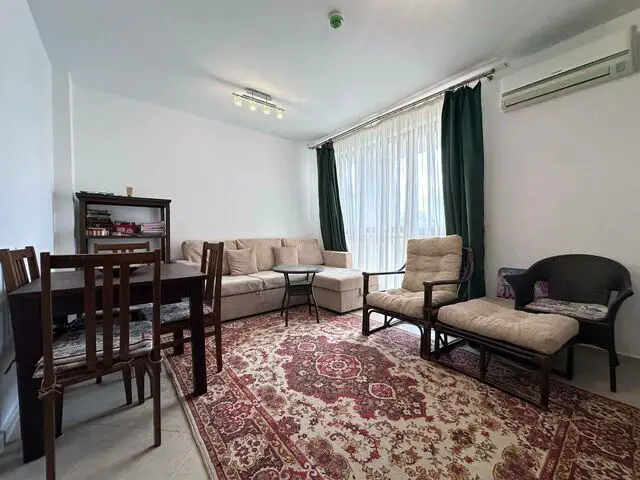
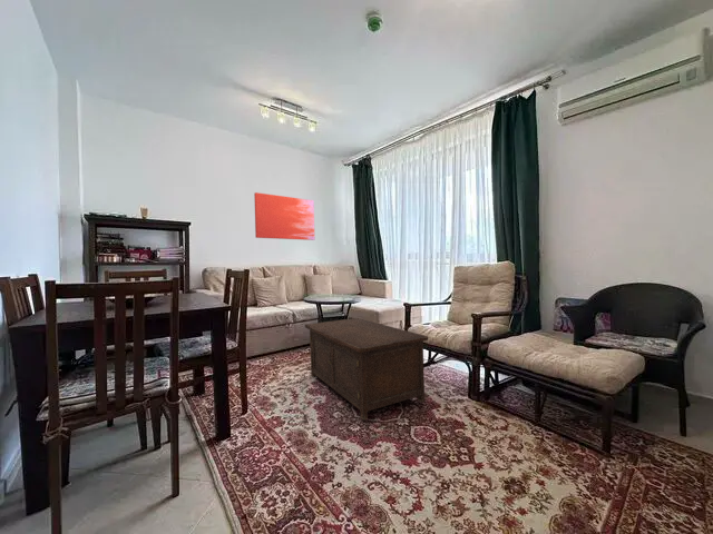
+ cabinet [304,317,429,422]
+ wall art [253,191,316,241]
